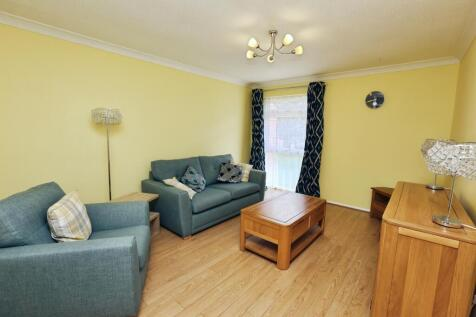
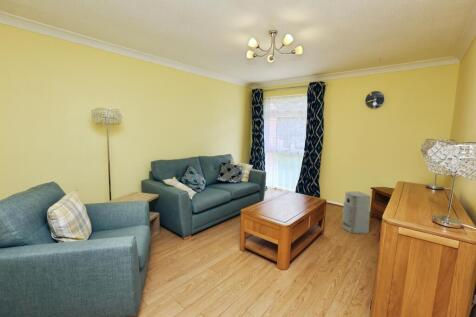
+ air purifier [341,191,372,234]
